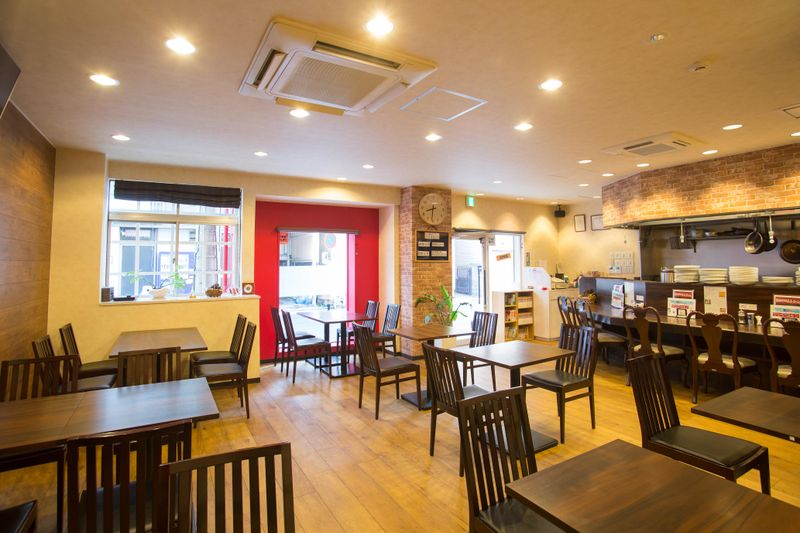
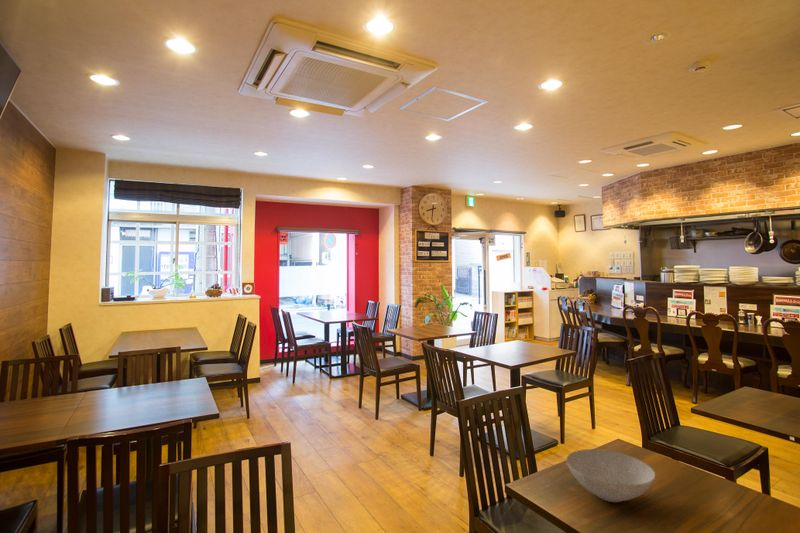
+ bowl [565,448,656,503]
